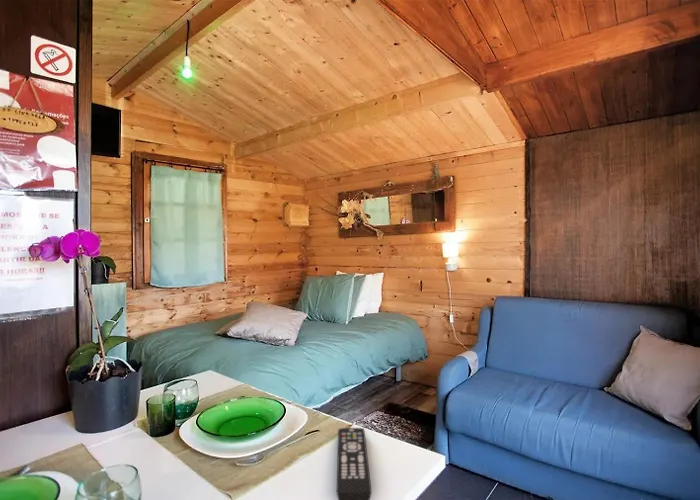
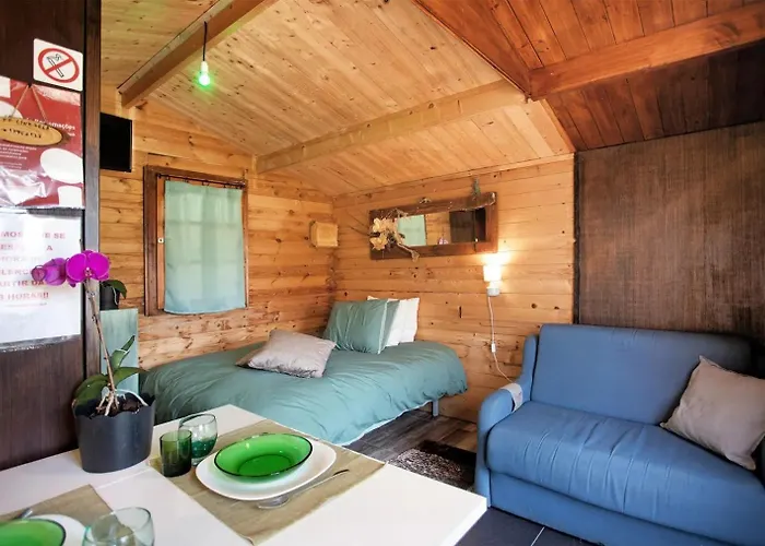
- remote control [336,427,372,500]
